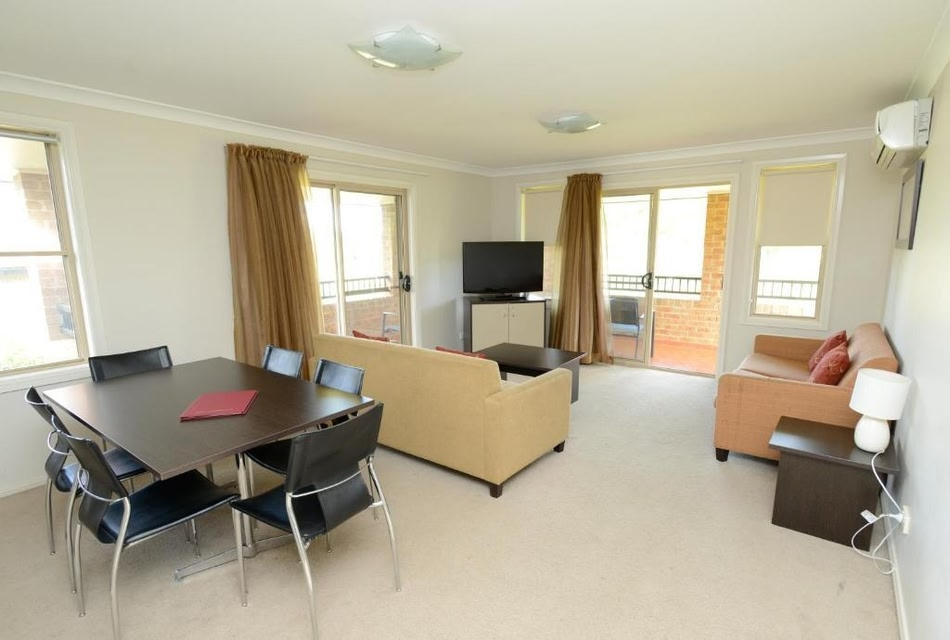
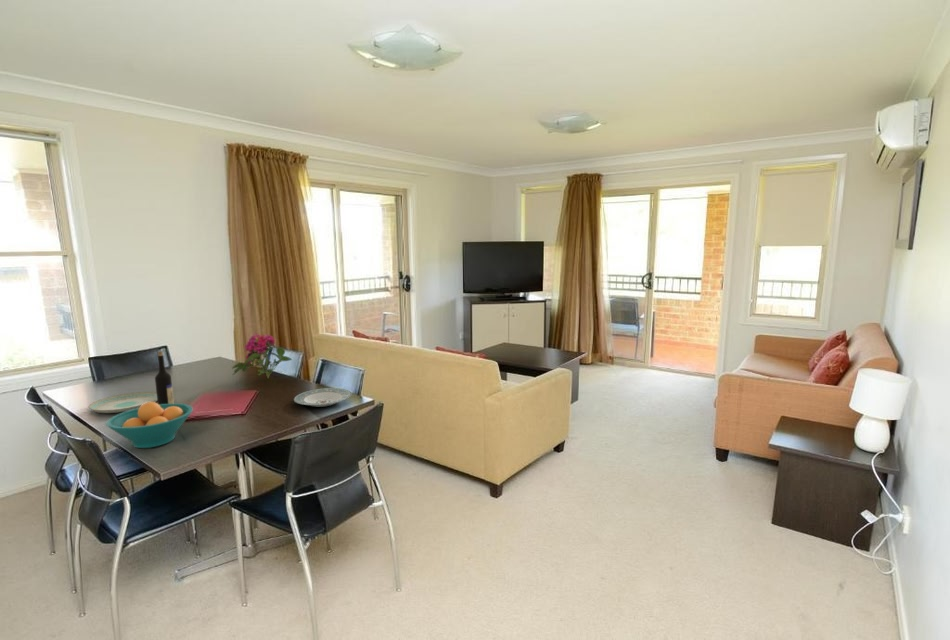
+ flower [231,334,293,379]
+ fruit bowl [105,402,194,449]
+ wine bottle [154,350,175,405]
+ plate [293,387,352,408]
+ plate [88,391,158,414]
